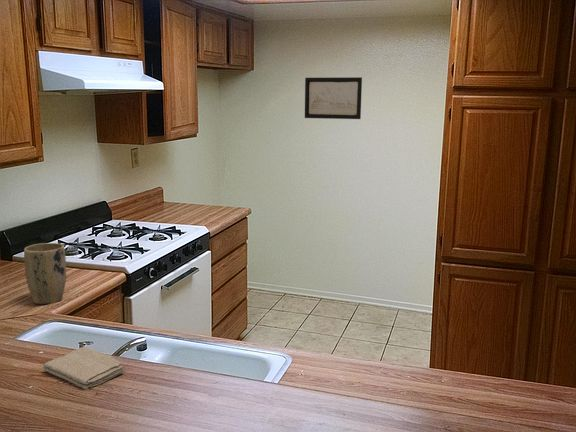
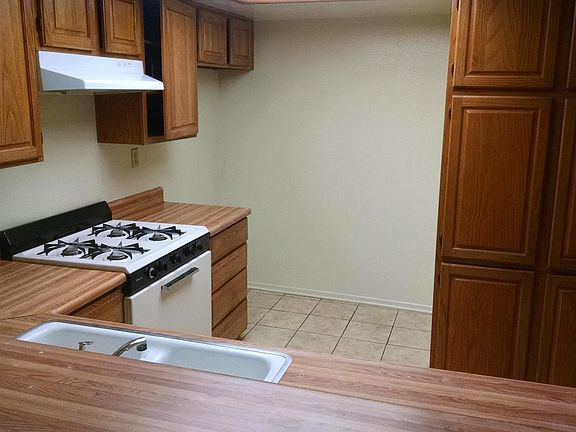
- wall art [304,76,363,120]
- plant pot [23,242,67,306]
- washcloth [42,346,125,390]
